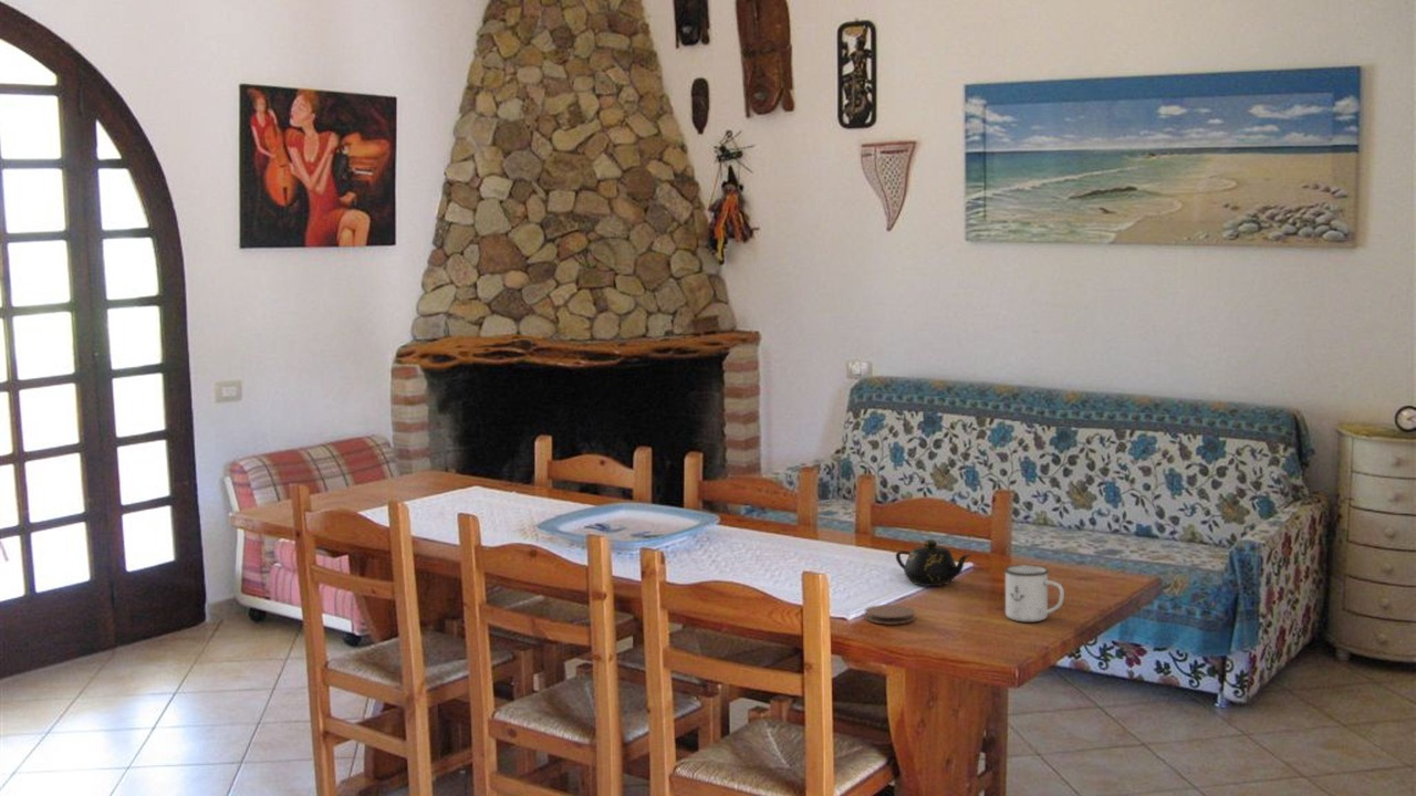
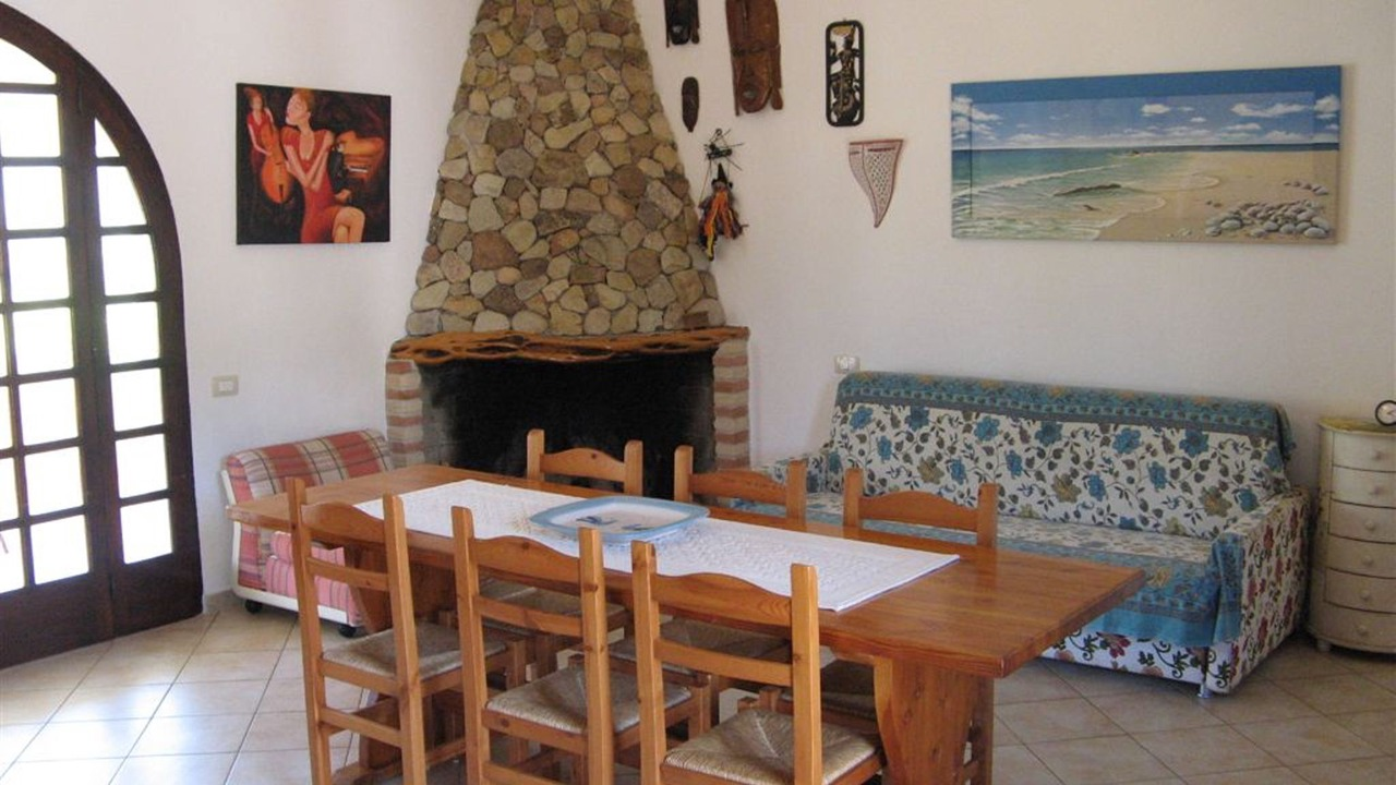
- mug [1003,564,1065,622]
- teapot [895,538,972,587]
- coaster [864,604,916,625]
